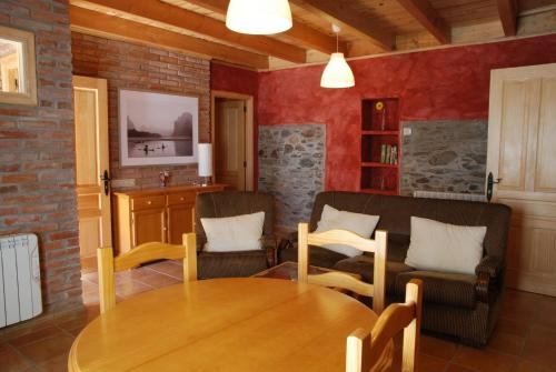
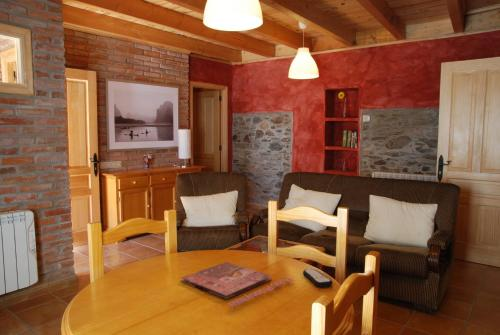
+ cover [180,261,295,308]
+ remote control [302,268,334,288]
